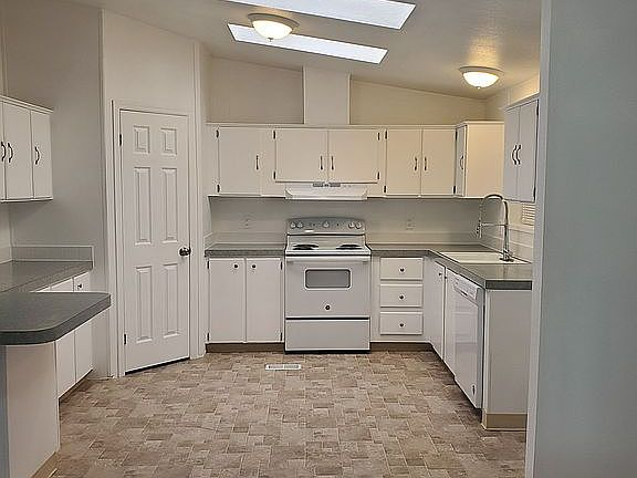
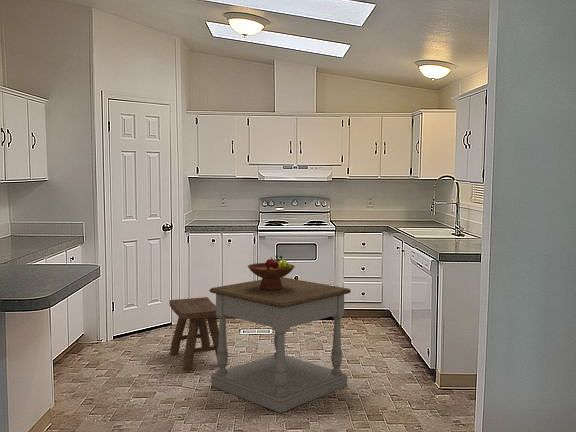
+ side table [208,277,352,414]
+ fruit bowl [247,254,296,290]
+ stool [169,296,219,372]
